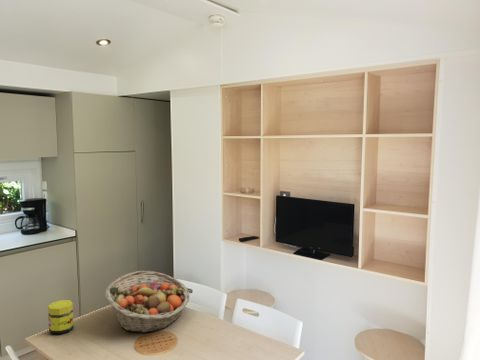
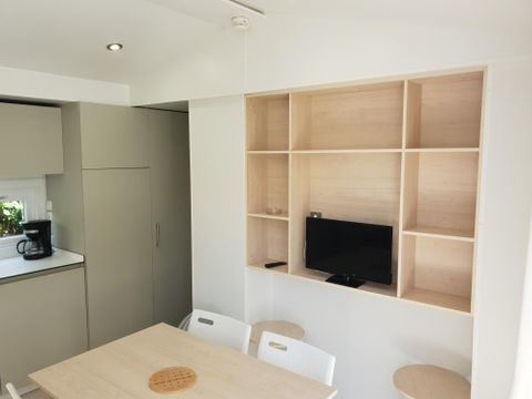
- jar [47,299,75,335]
- fruit basket [104,270,190,334]
